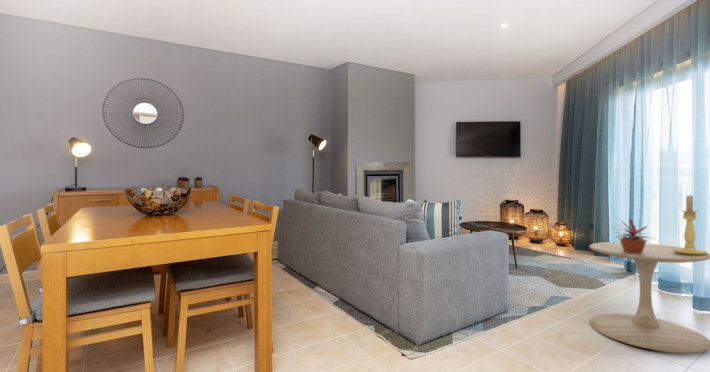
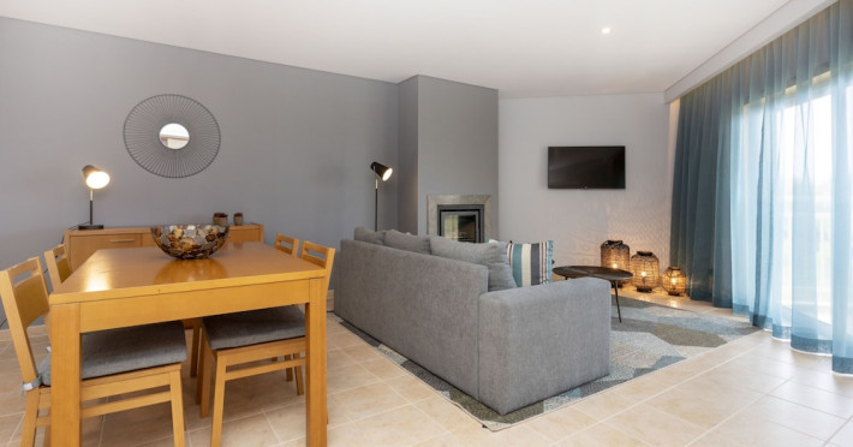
- side table [588,241,710,354]
- candle holder [671,194,710,255]
- potted plant [612,217,660,253]
